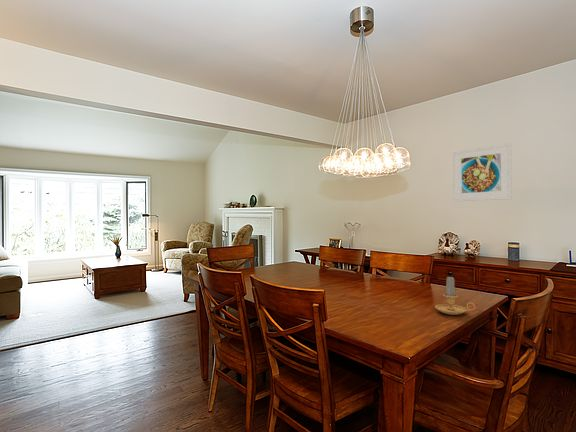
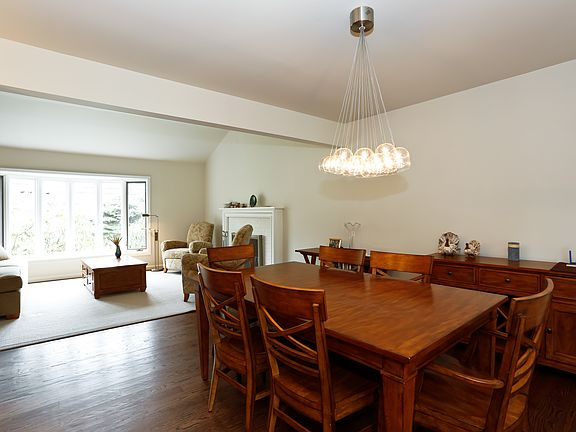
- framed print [452,142,513,203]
- candle [434,274,476,316]
